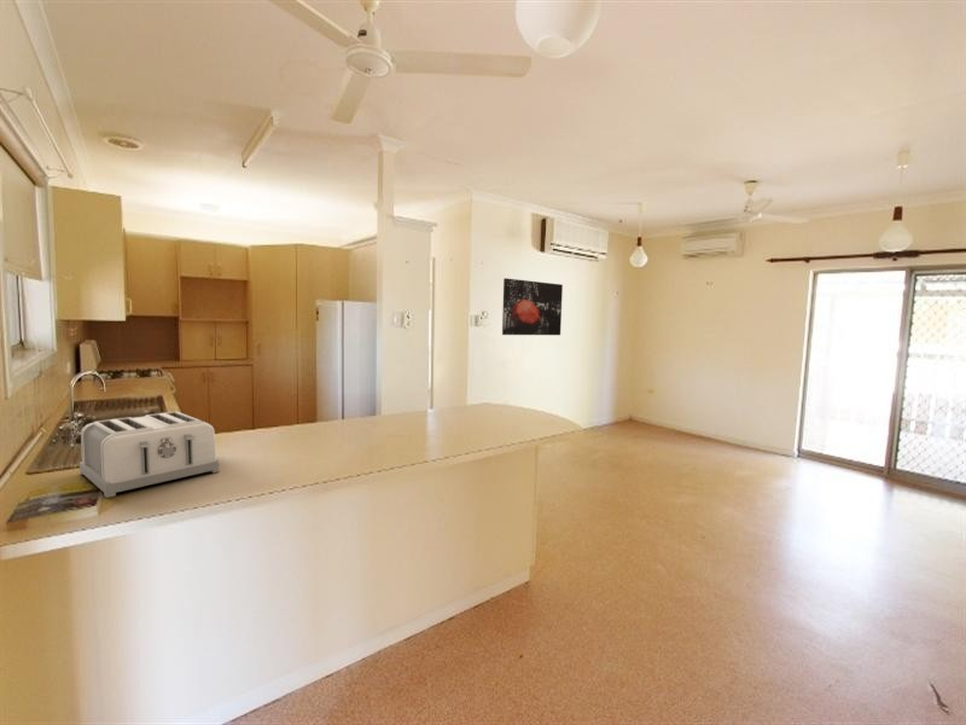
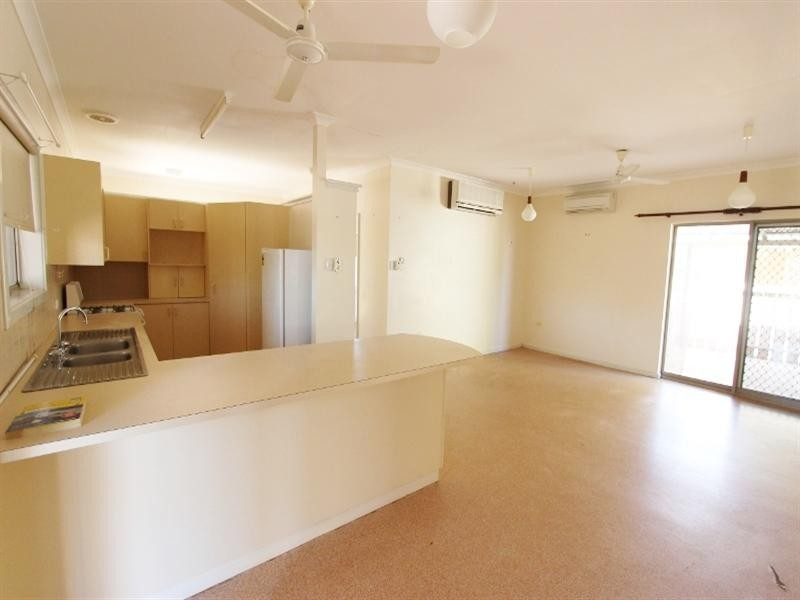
- wall art [501,277,564,336]
- toaster [78,411,221,499]
